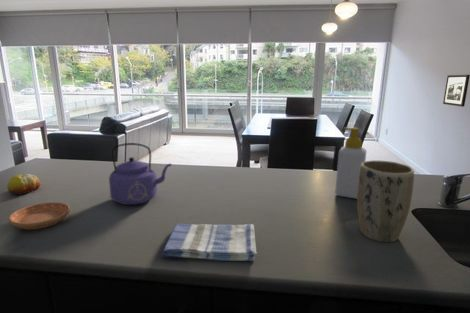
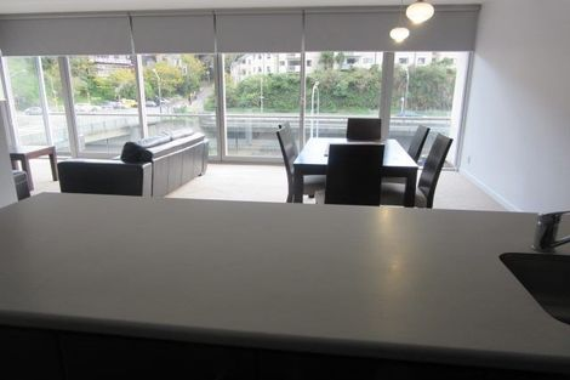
- fruit [6,173,41,196]
- kettle [108,142,172,206]
- saucer [8,201,71,231]
- picture frame [442,74,470,108]
- soap bottle [334,126,367,200]
- plant pot [356,159,415,243]
- dish towel [161,223,258,262]
